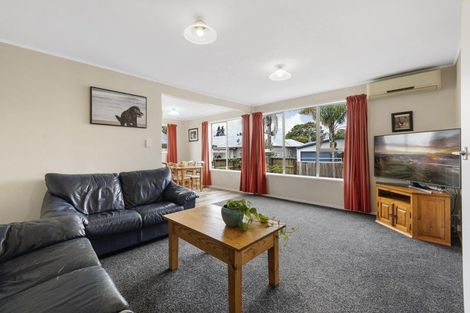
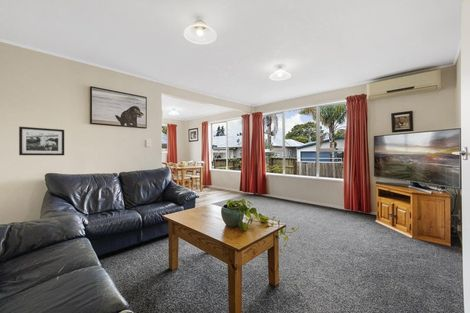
+ picture frame [18,126,65,156]
